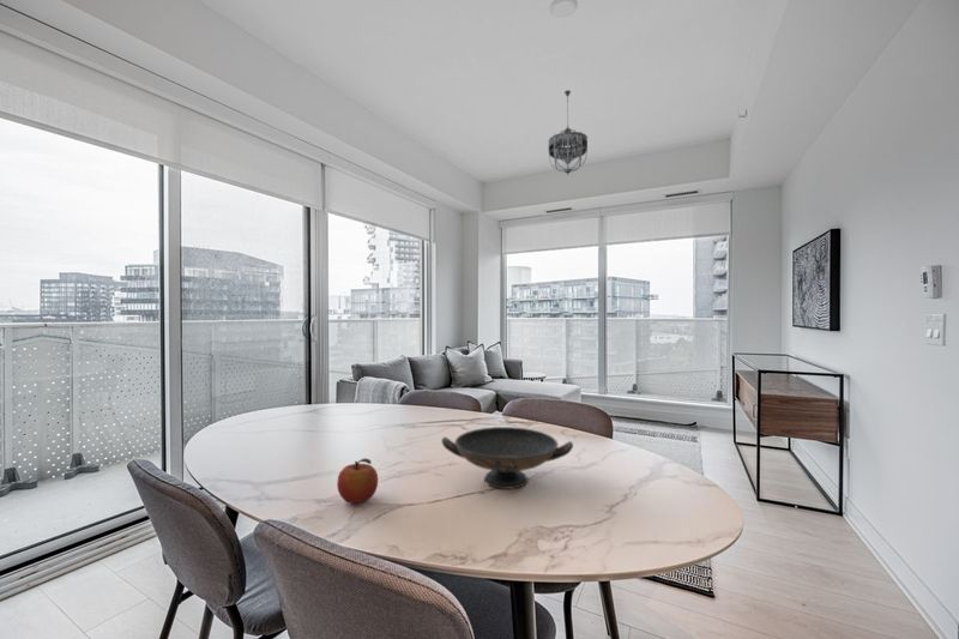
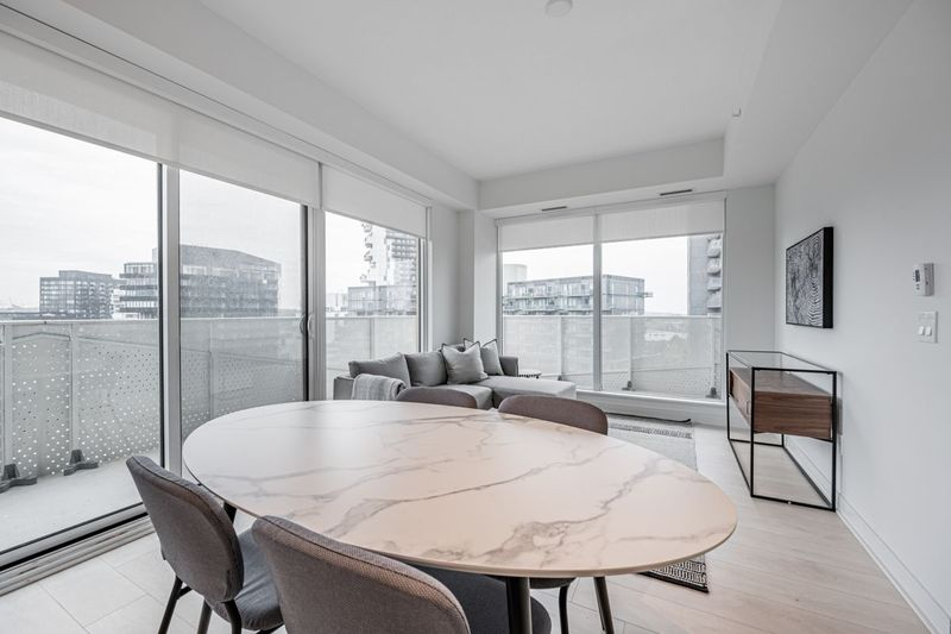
- decorative bowl [440,426,574,490]
- chandelier [547,89,589,176]
- fruit [336,457,379,505]
